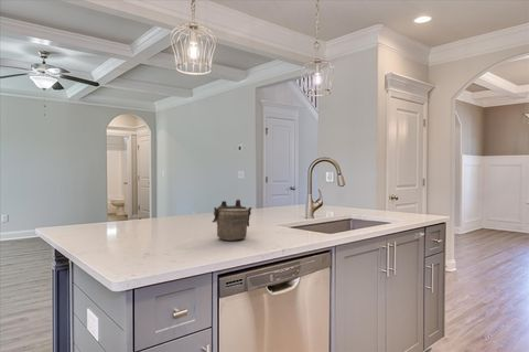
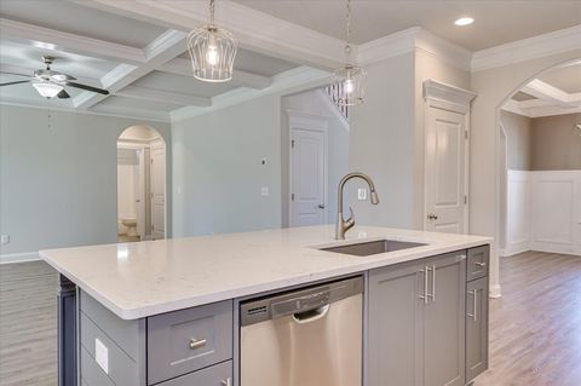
- teapot [212,199,253,242]
